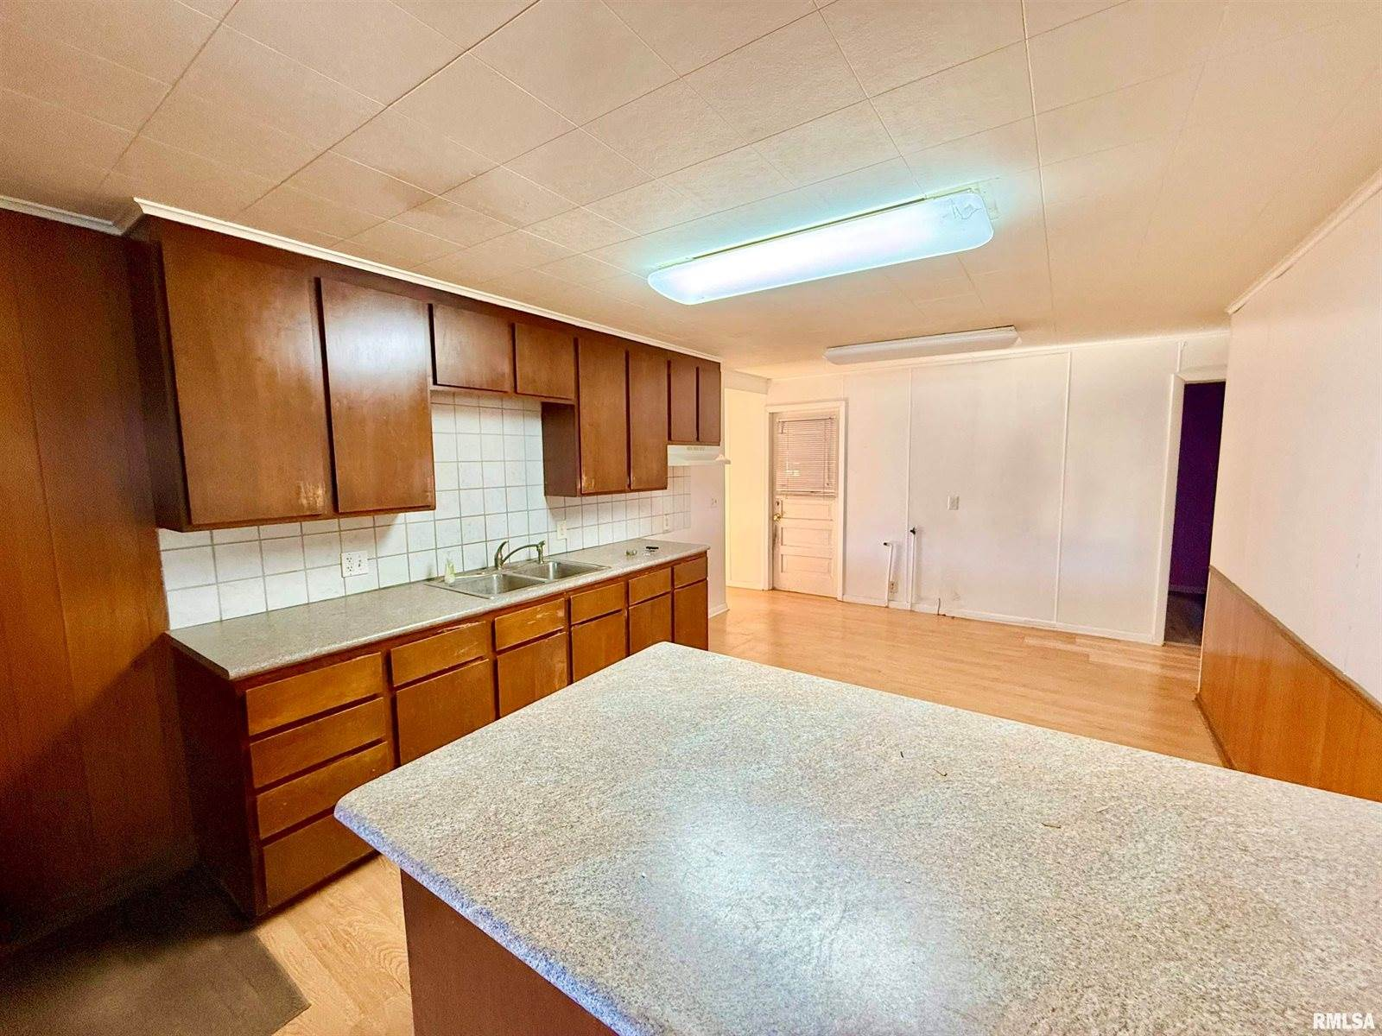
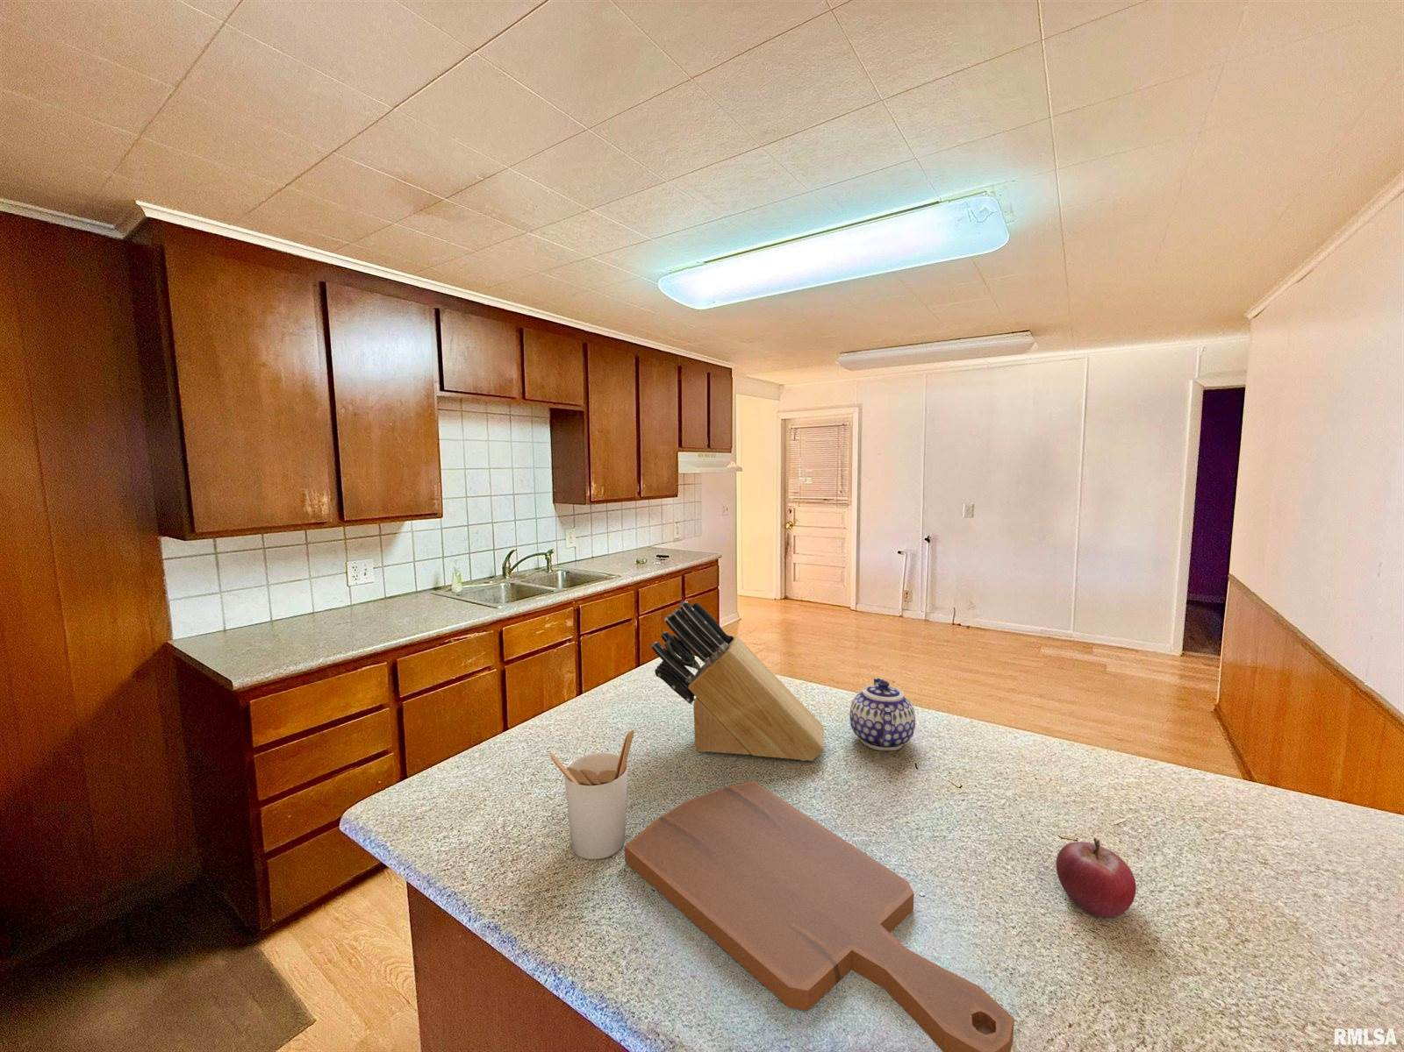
+ fruit [1056,837,1138,918]
+ teapot [849,676,916,751]
+ utensil holder [549,728,635,860]
+ knife block [650,600,825,761]
+ cutting board [624,780,1015,1052]
